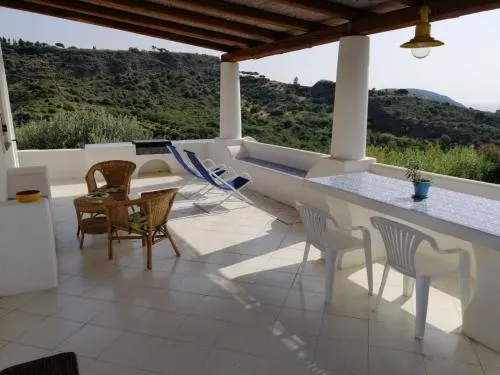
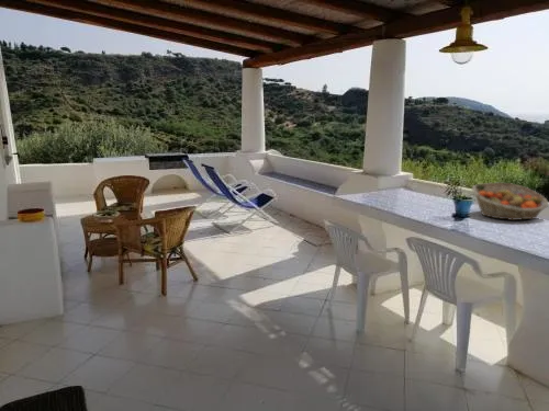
+ fruit basket [471,182,549,221]
